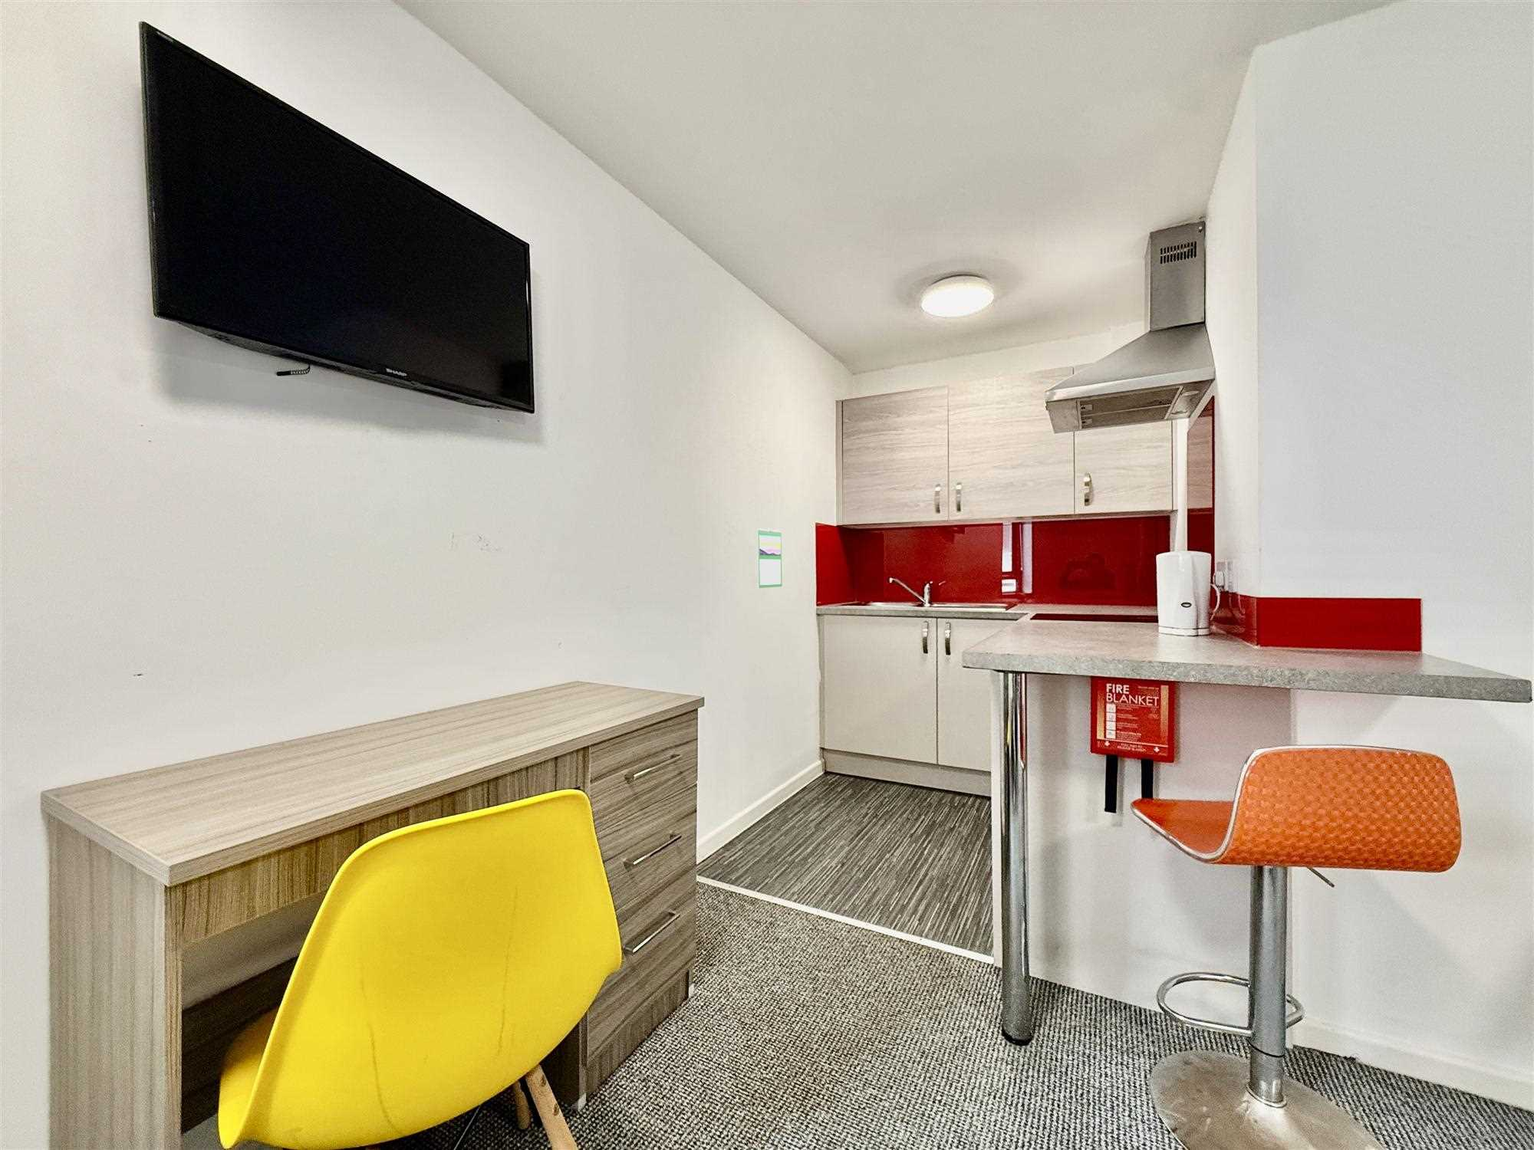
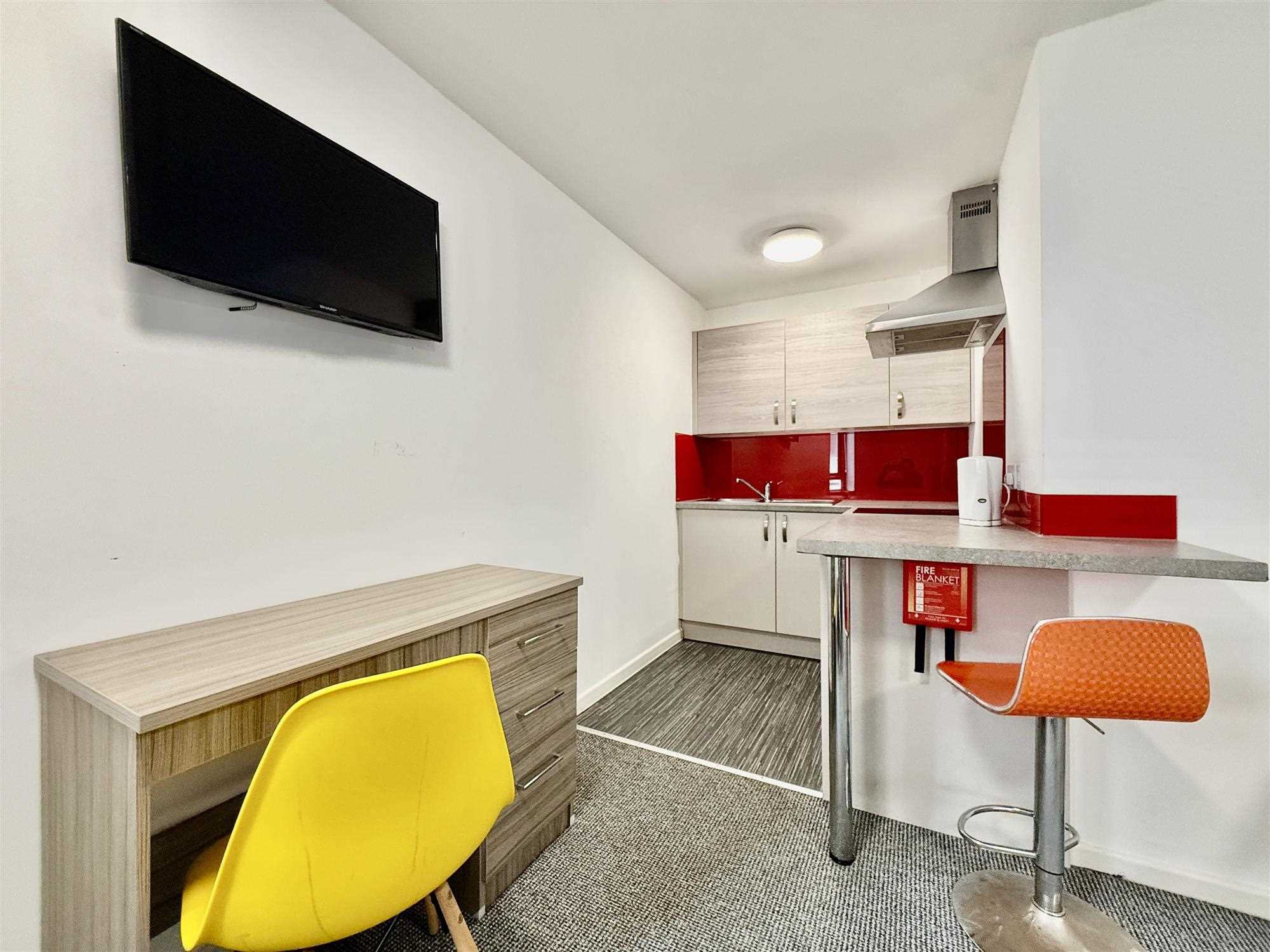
- calendar [756,528,783,588]
